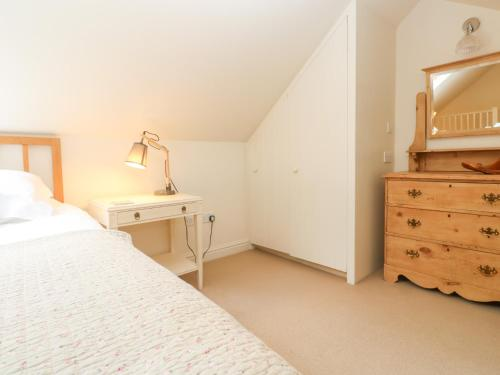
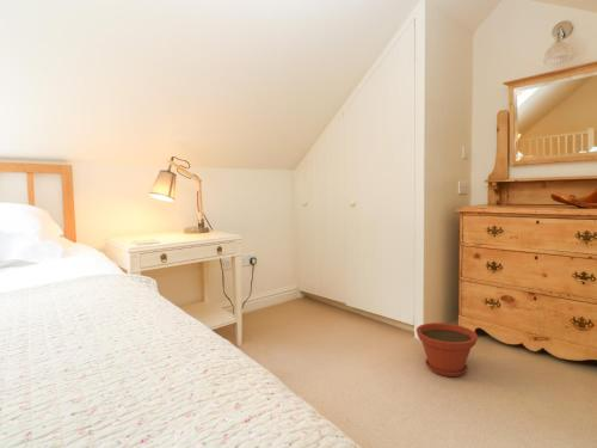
+ plant pot [416,321,479,378]
